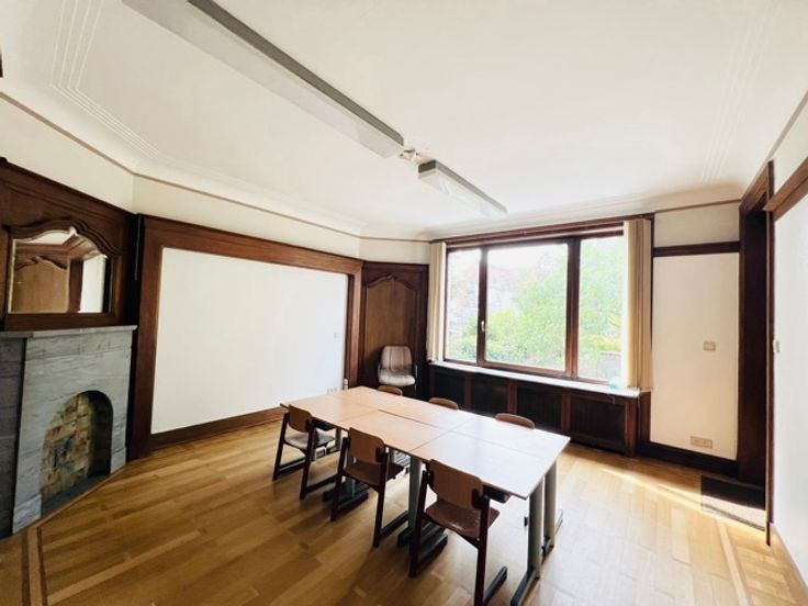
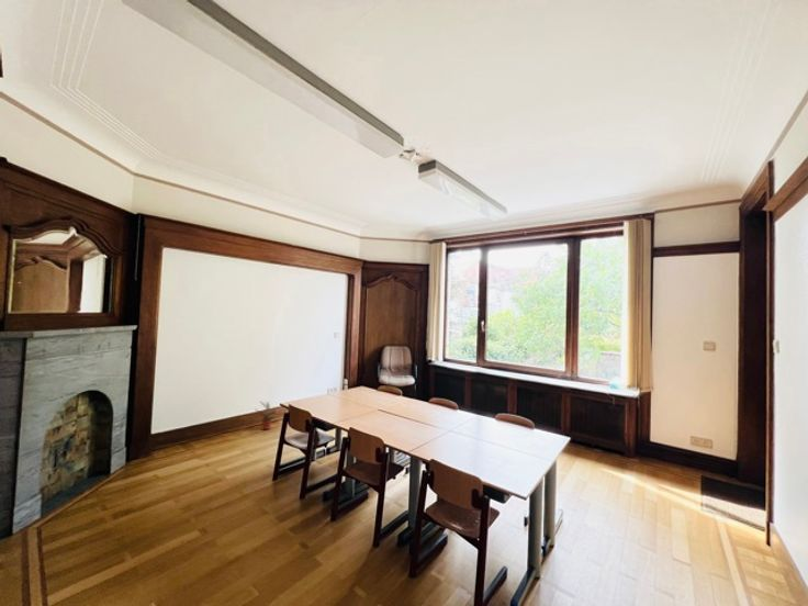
+ potted plant [255,400,279,431]
